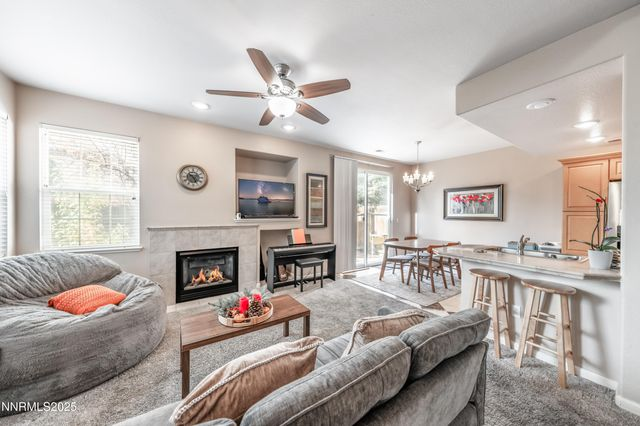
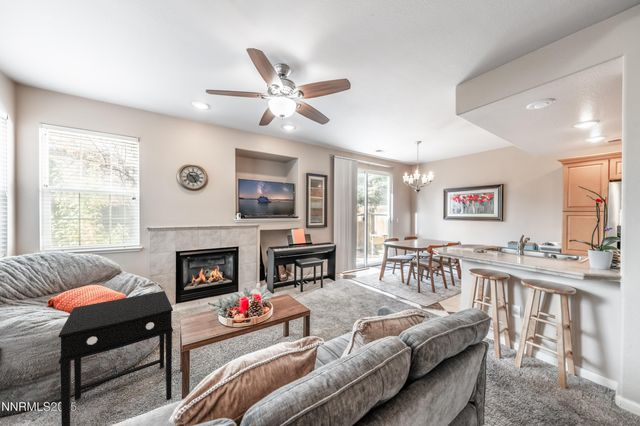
+ side table [58,290,174,426]
